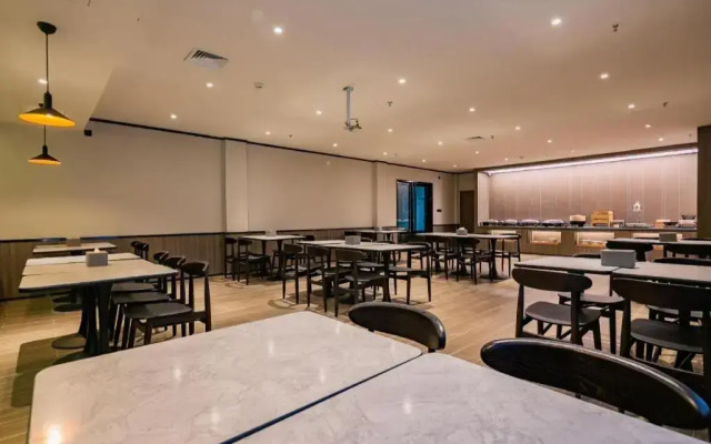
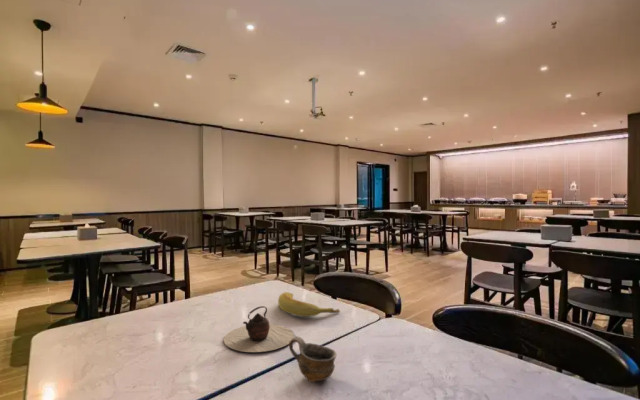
+ cup [288,336,338,383]
+ teapot [223,305,295,353]
+ banana [277,291,341,318]
